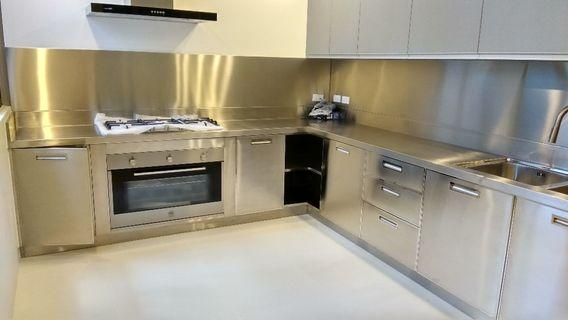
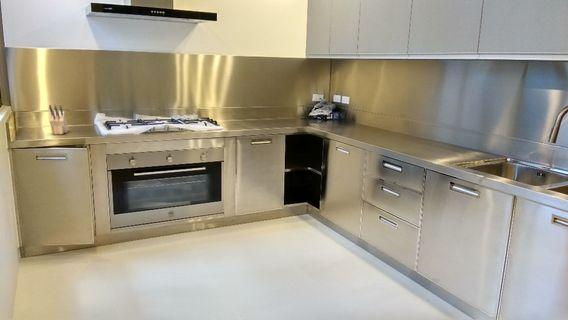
+ knife block [48,104,69,135]
